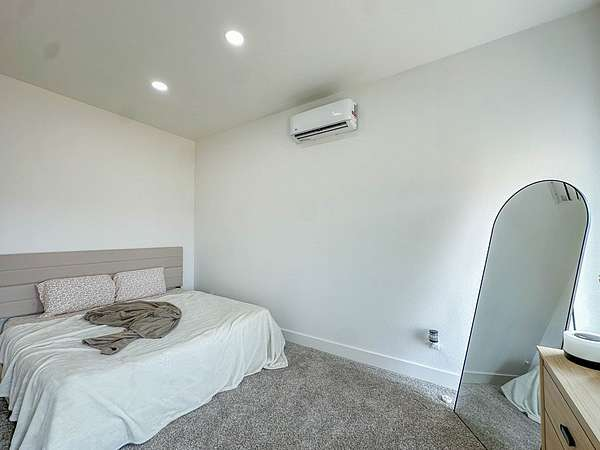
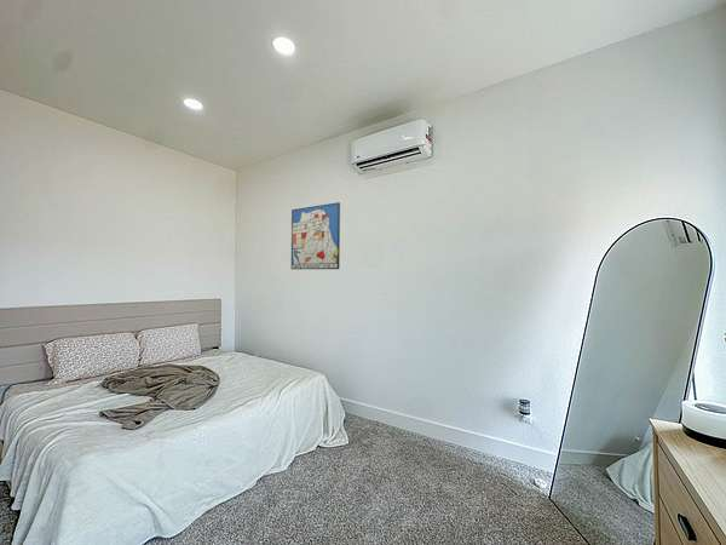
+ wall art [290,201,341,270]
